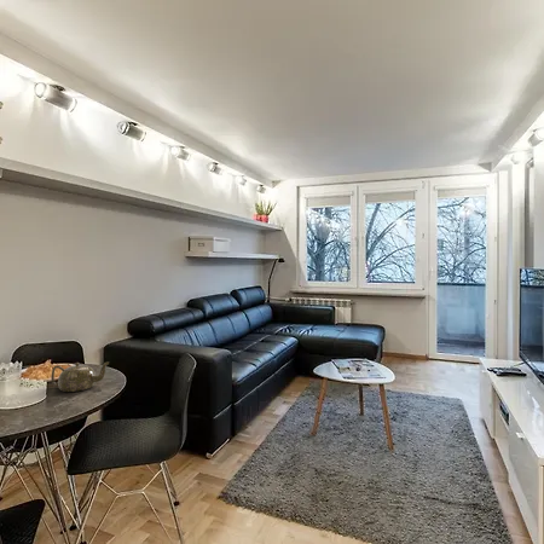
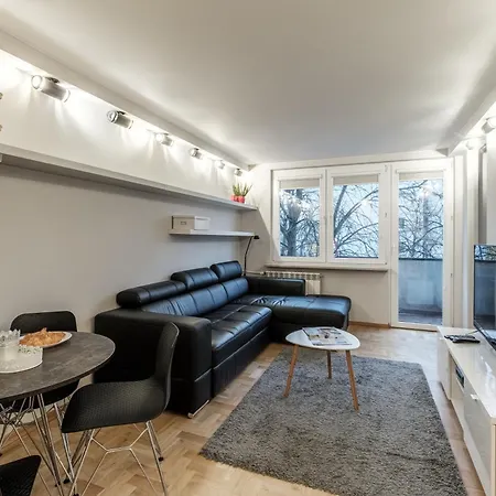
- teapot [50,361,110,393]
